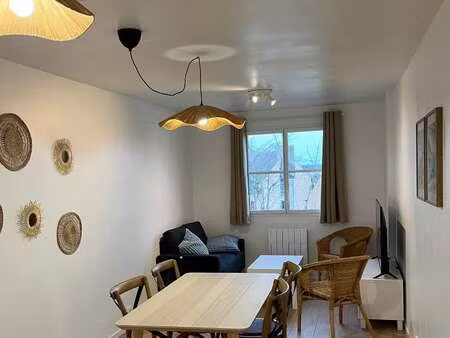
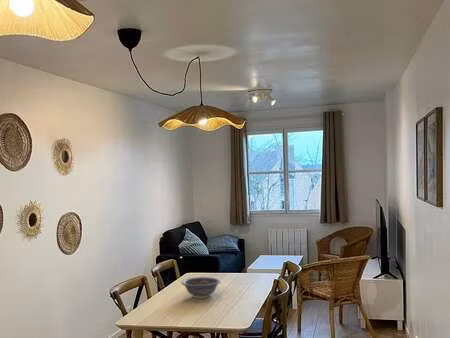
+ decorative bowl [180,276,222,299]
